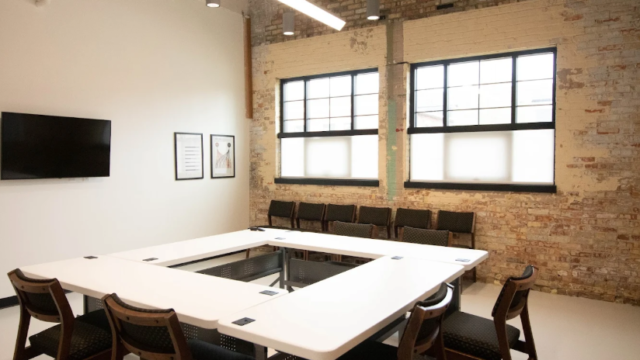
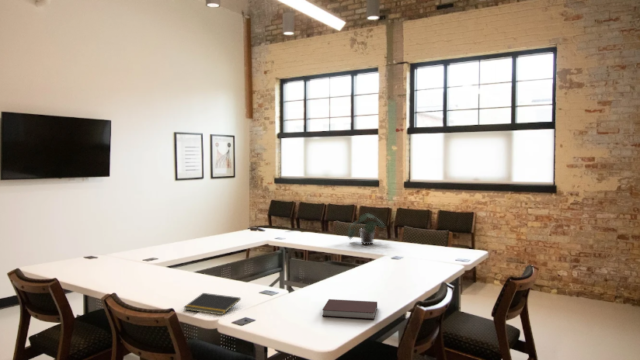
+ notebook [321,298,378,320]
+ potted plant [347,212,386,246]
+ notepad [183,292,242,316]
